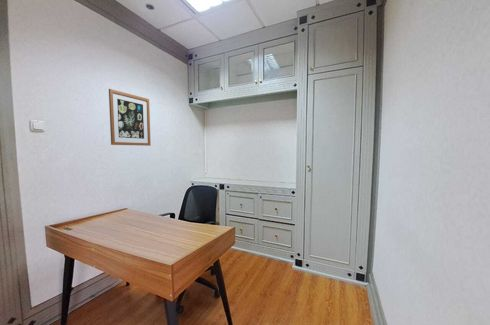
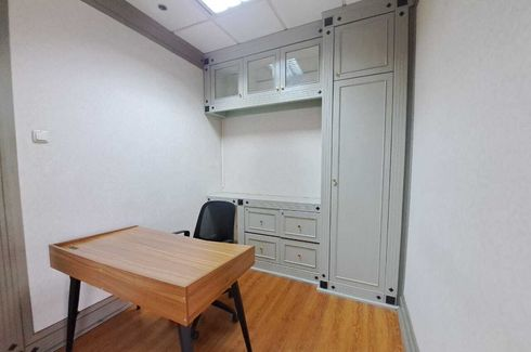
- wall art [108,88,152,147]
